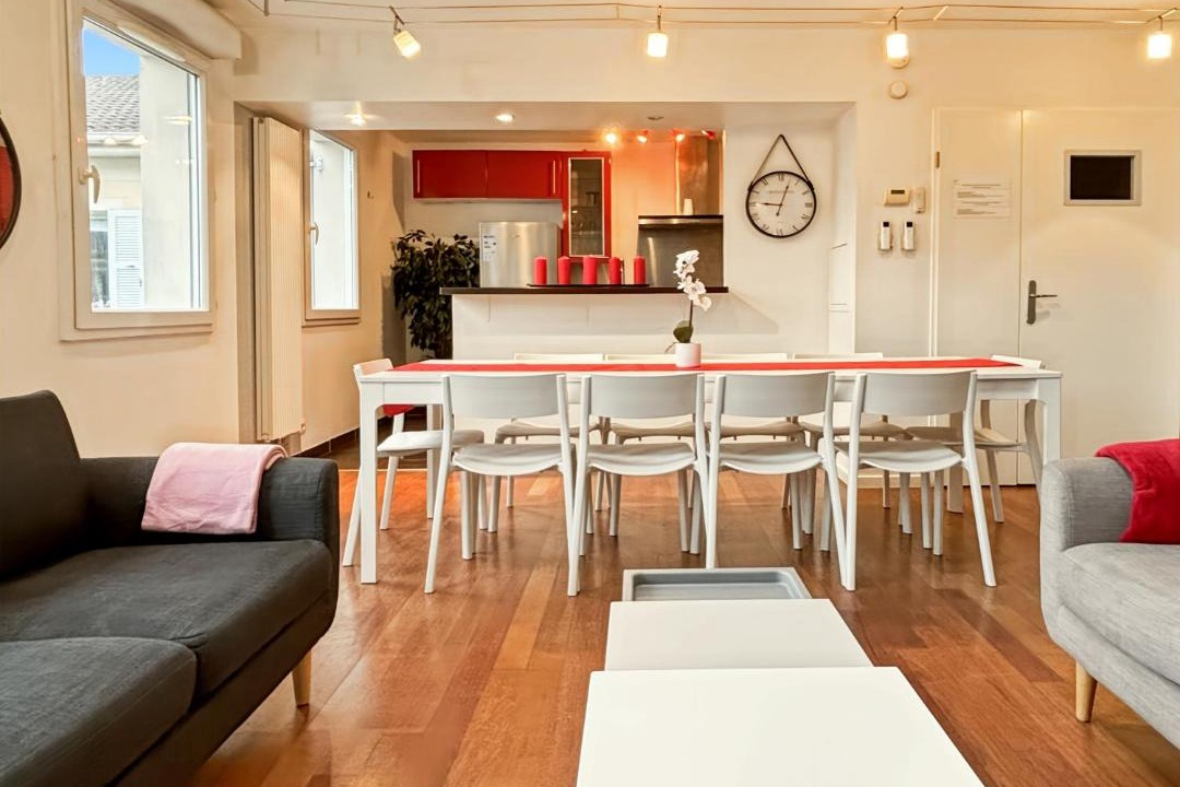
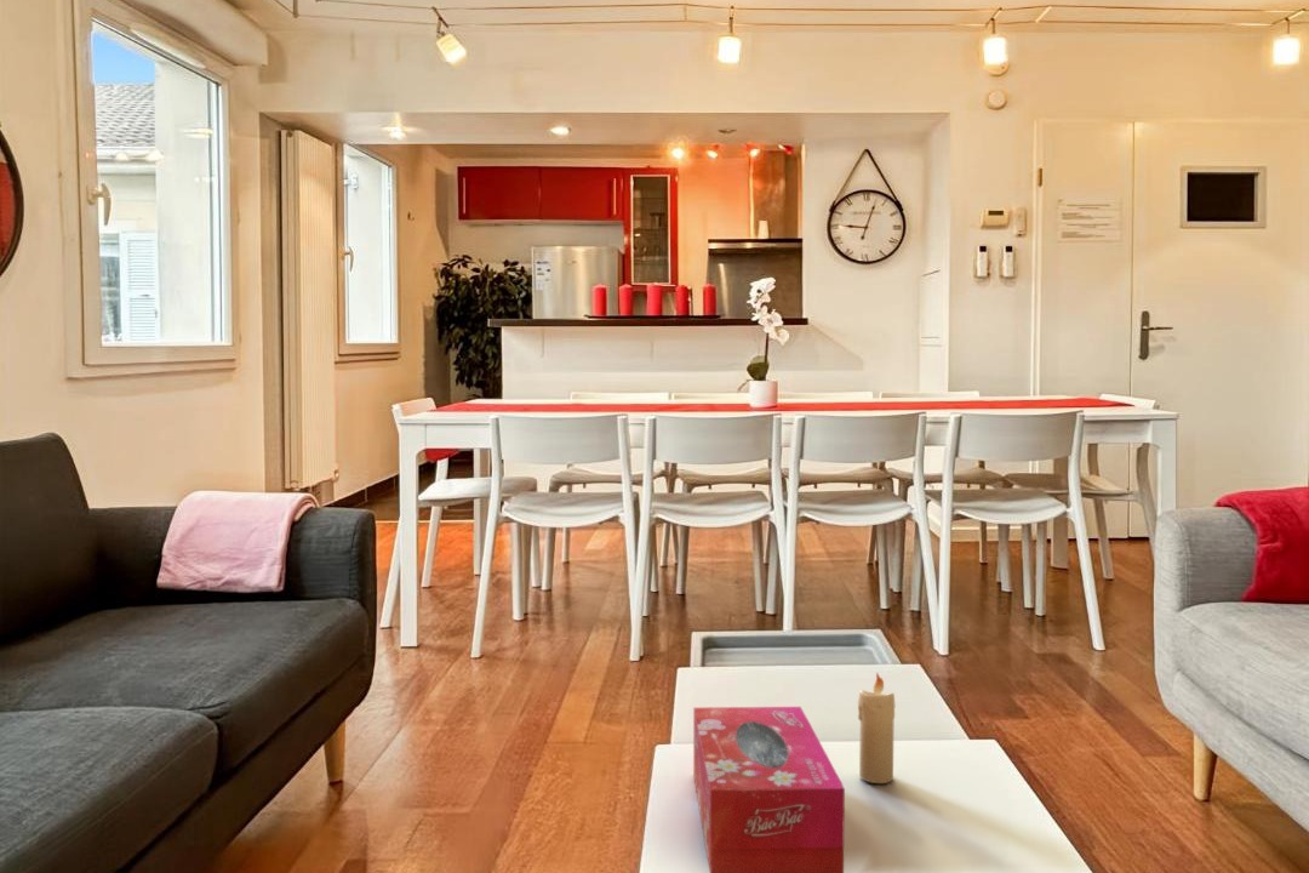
+ tissue box [692,706,846,873]
+ candle [857,672,896,784]
